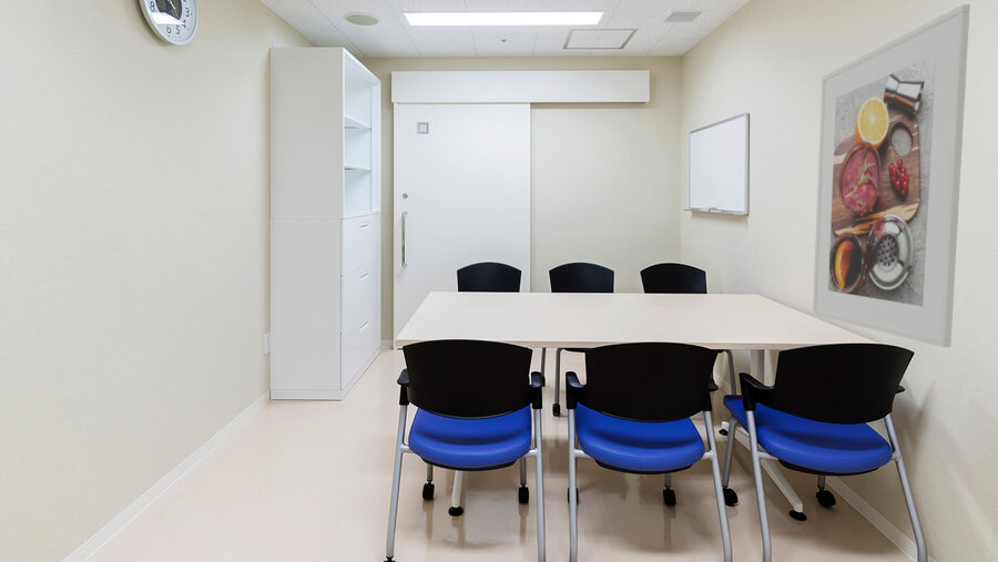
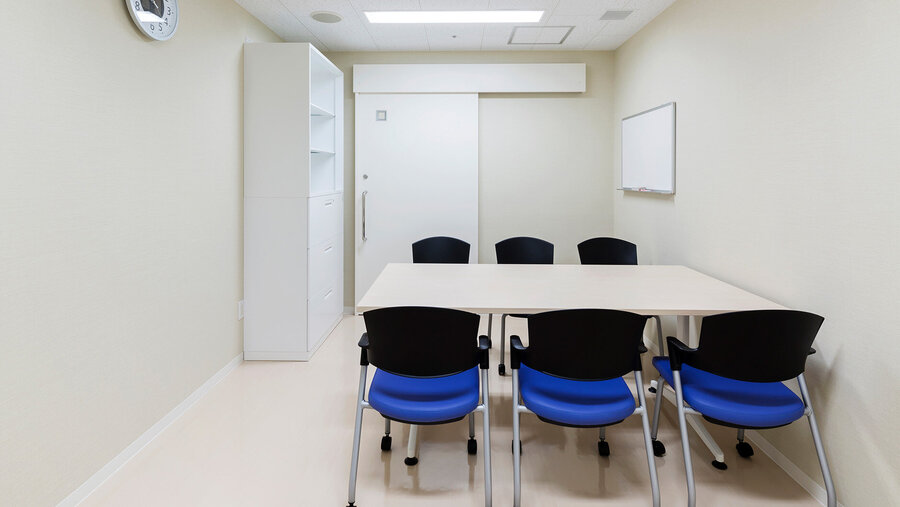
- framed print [812,3,971,348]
